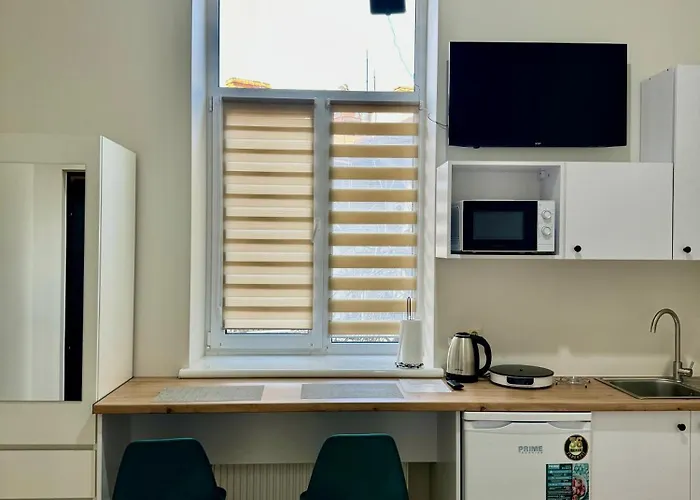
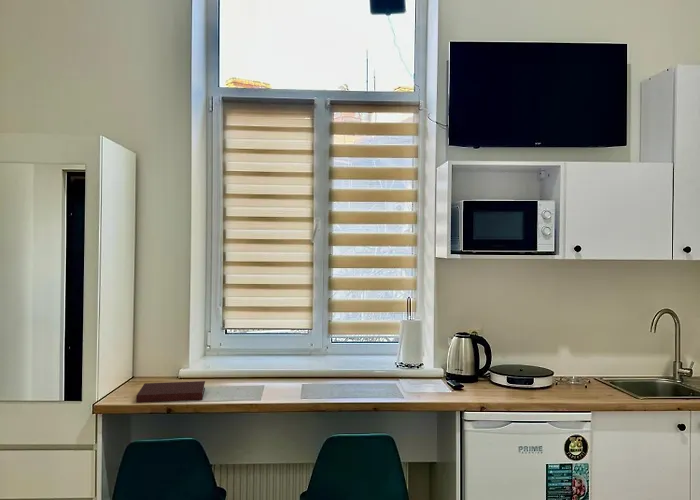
+ notebook [135,380,206,404]
